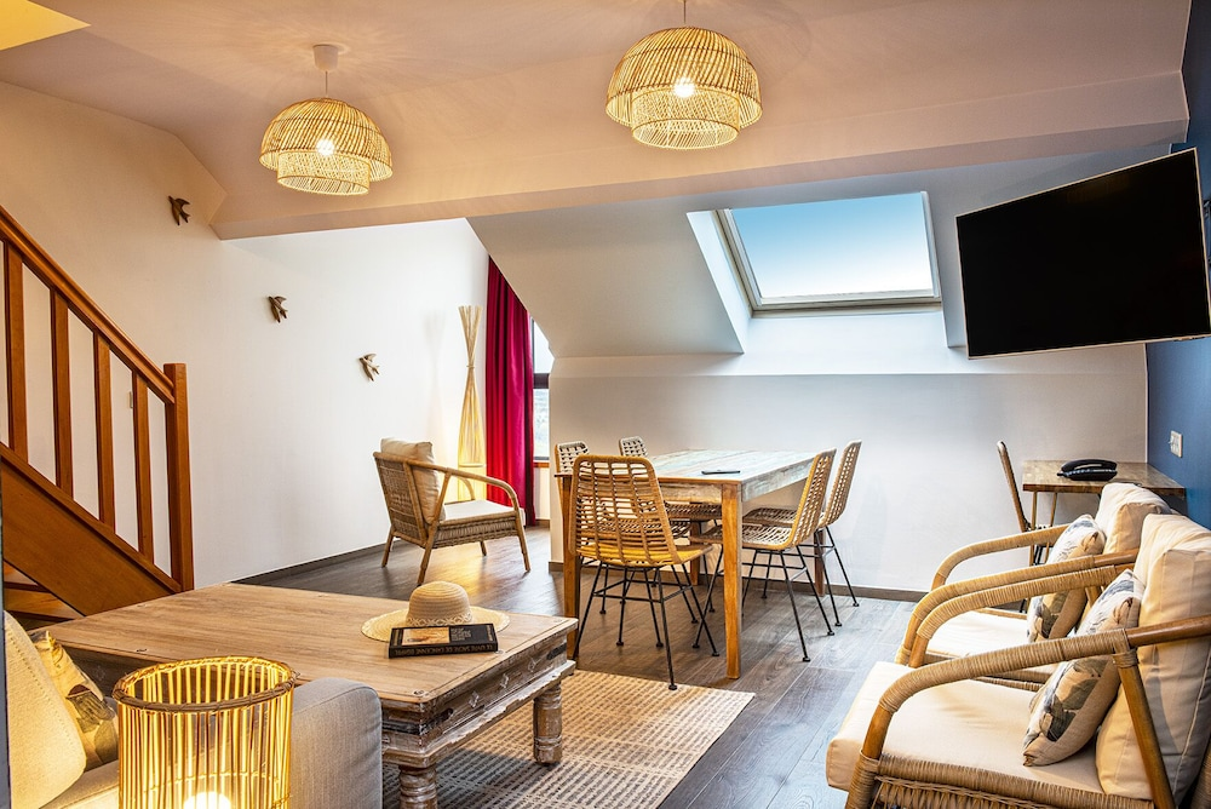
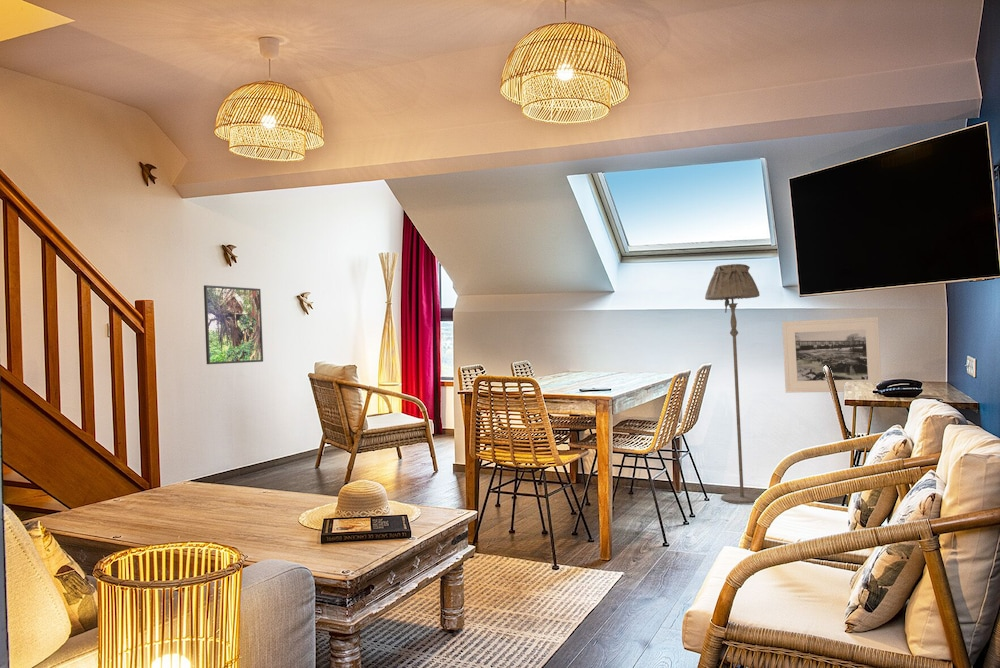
+ floor lamp [704,263,761,505]
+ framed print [203,284,264,365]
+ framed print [781,316,882,394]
